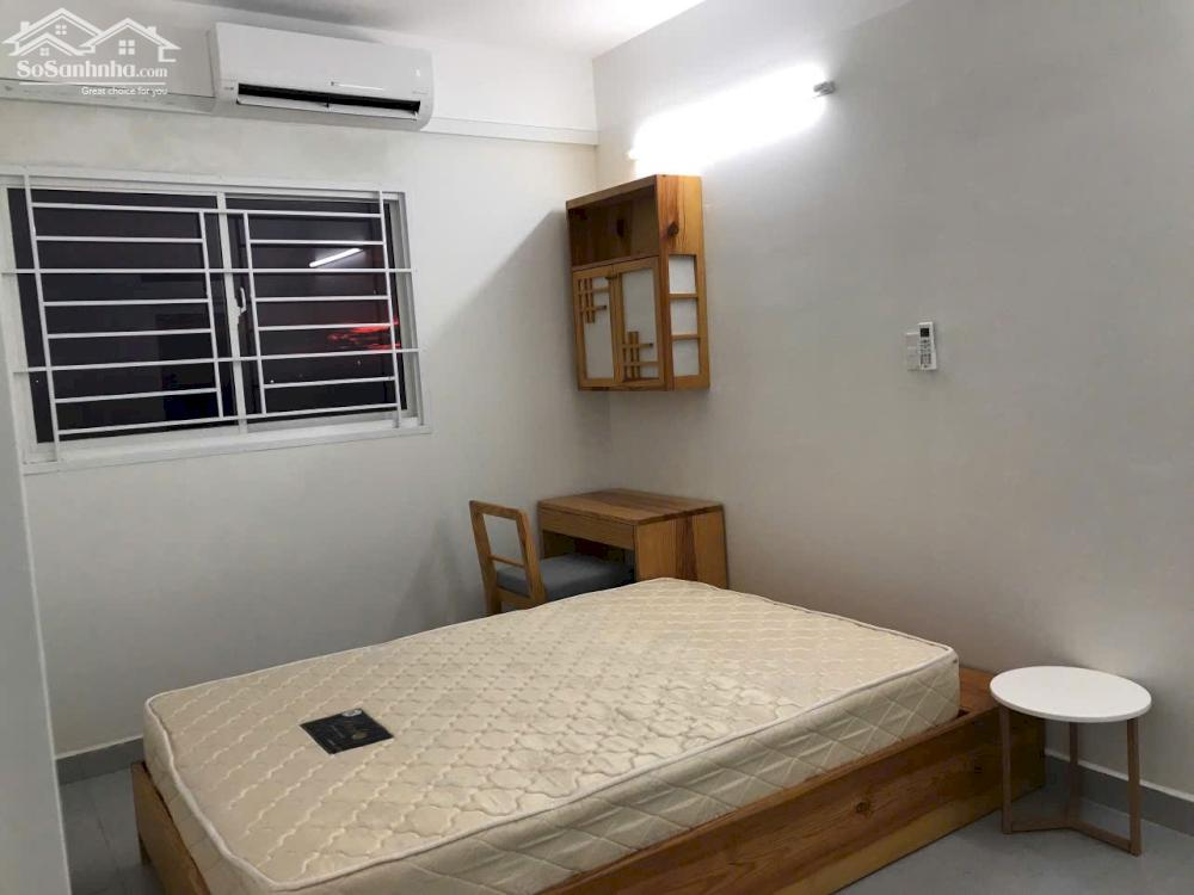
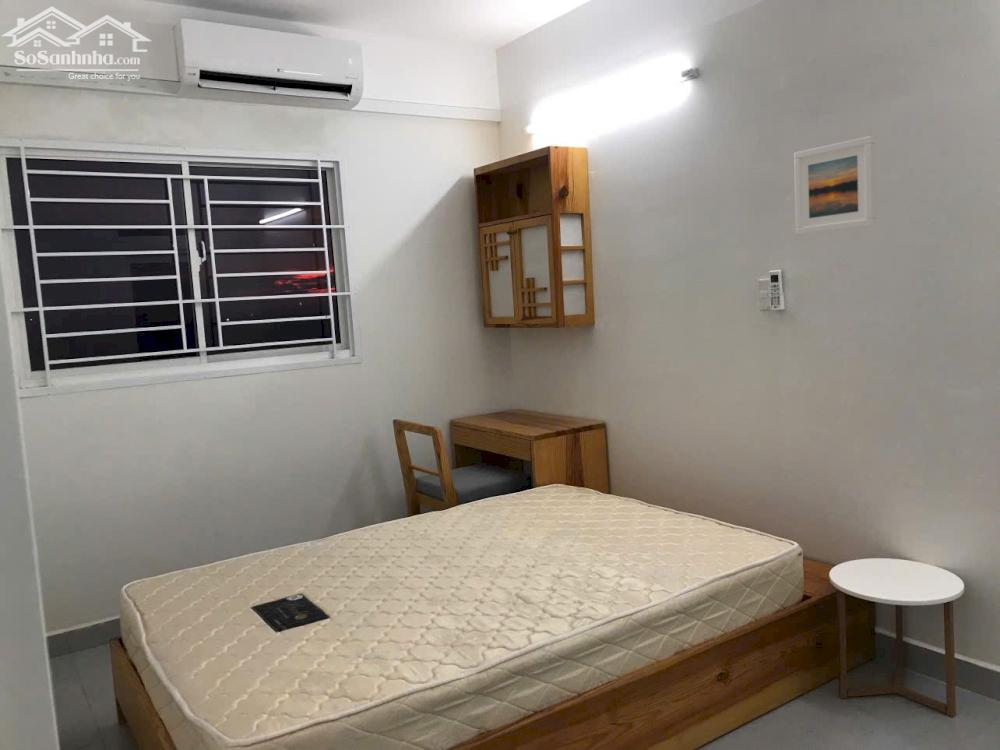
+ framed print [793,135,877,236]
